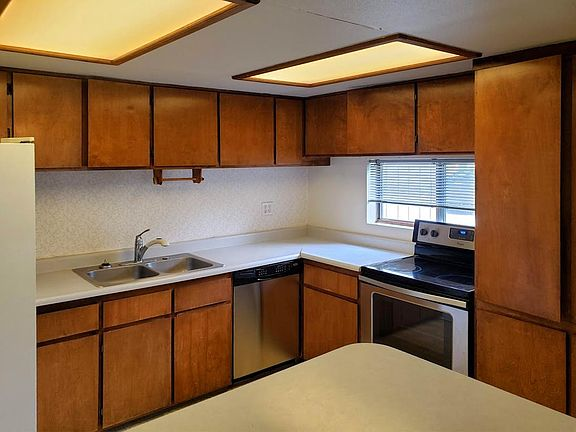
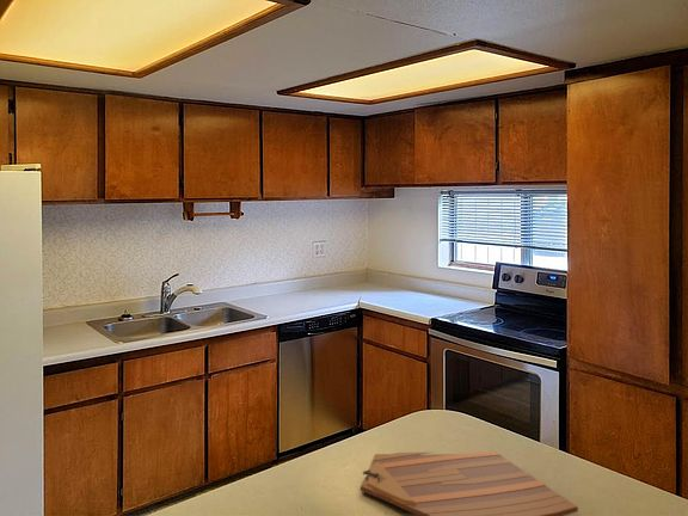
+ cutting board [360,450,579,516]
